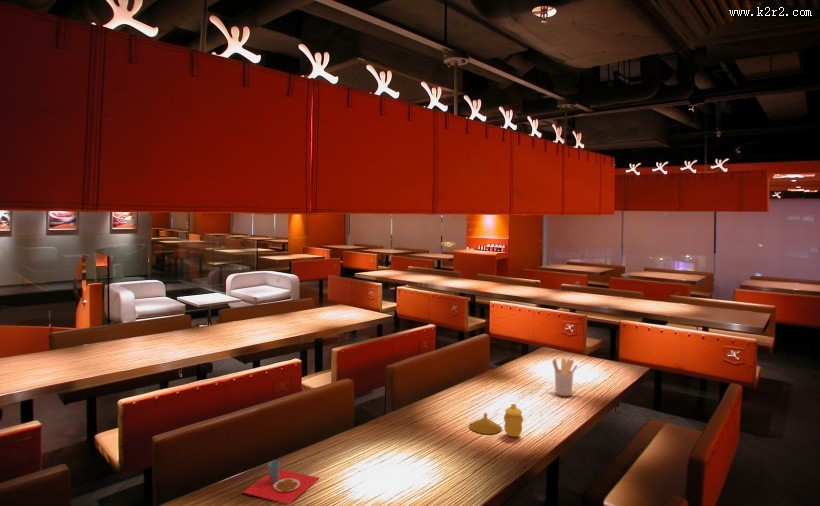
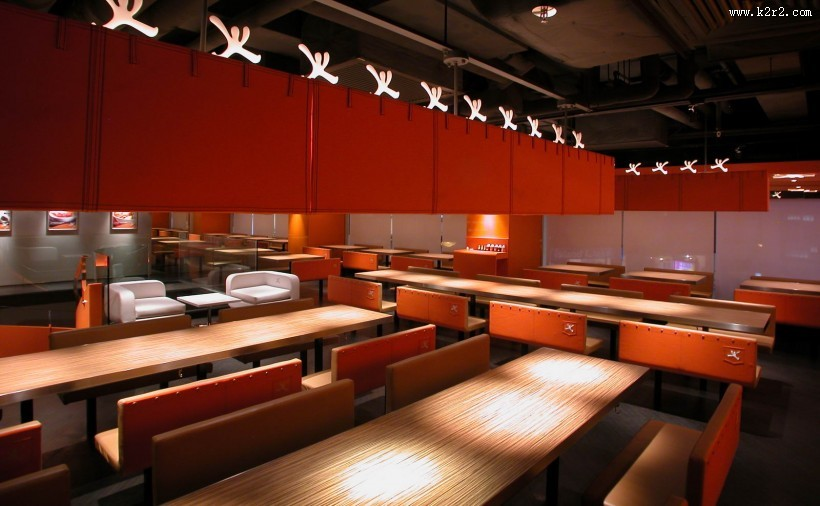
- utensil holder [552,357,578,397]
- condiment set [468,403,524,438]
- placemat [241,460,321,505]
